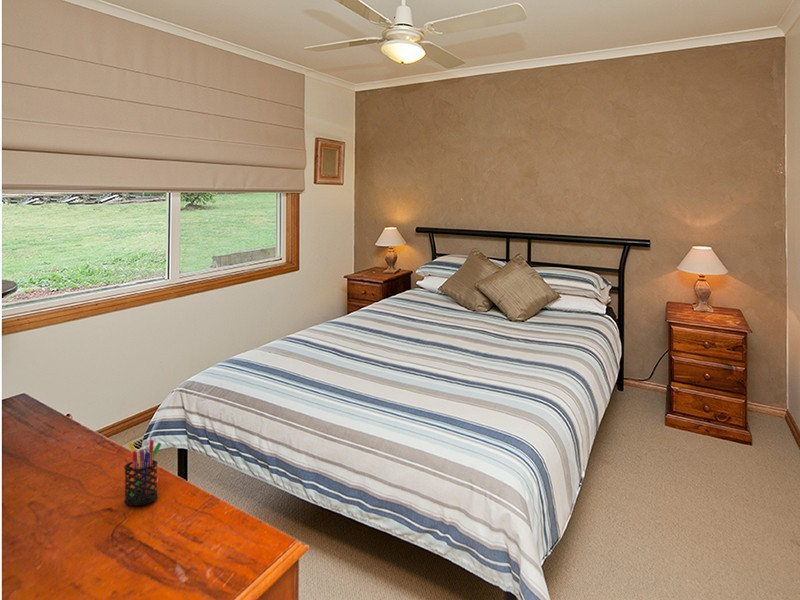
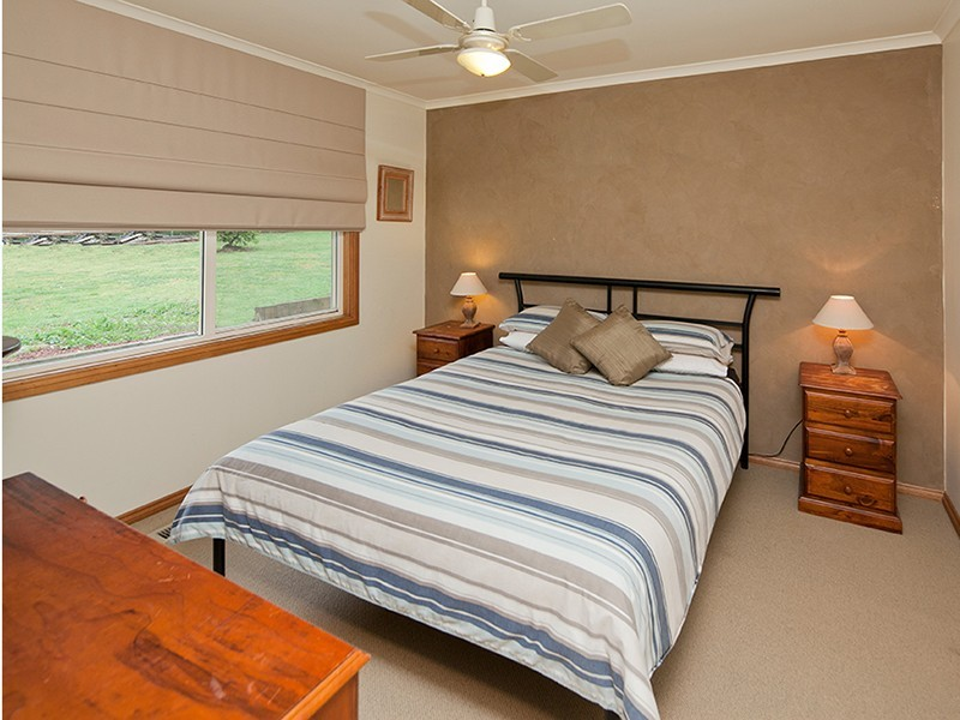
- pen holder [123,439,162,507]
